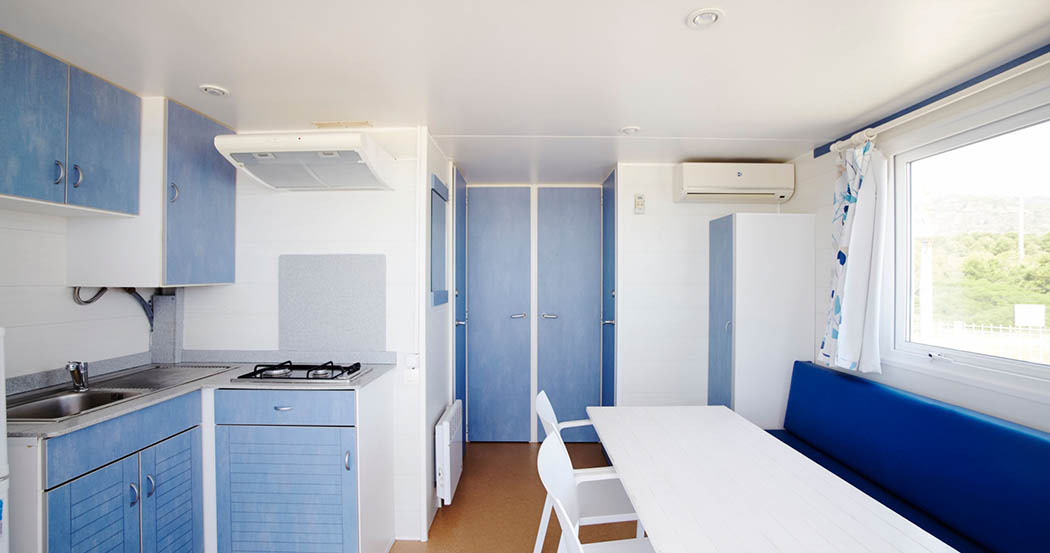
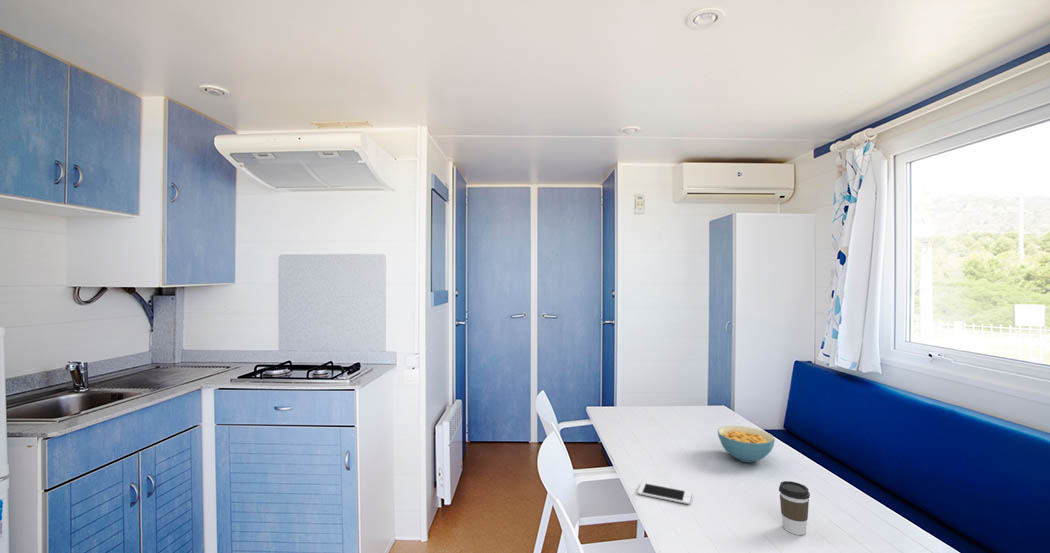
+ coffee cup [778,480,811,536]
+ cell phone [637,482,692,505]
+ cereal bowl [717,425,776,463]
